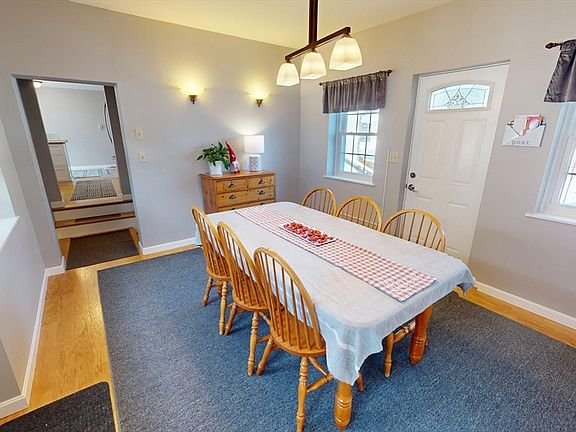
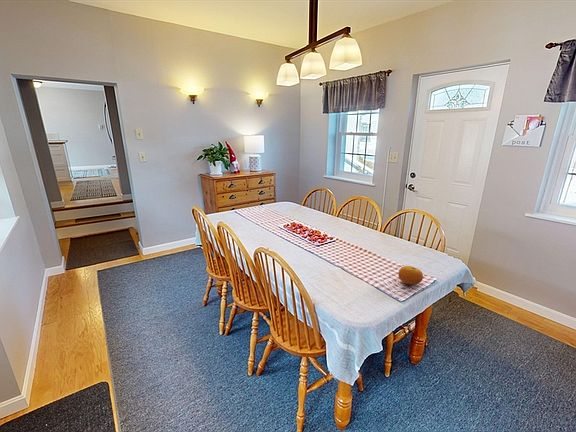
+ fruit [397,265,424,286]
